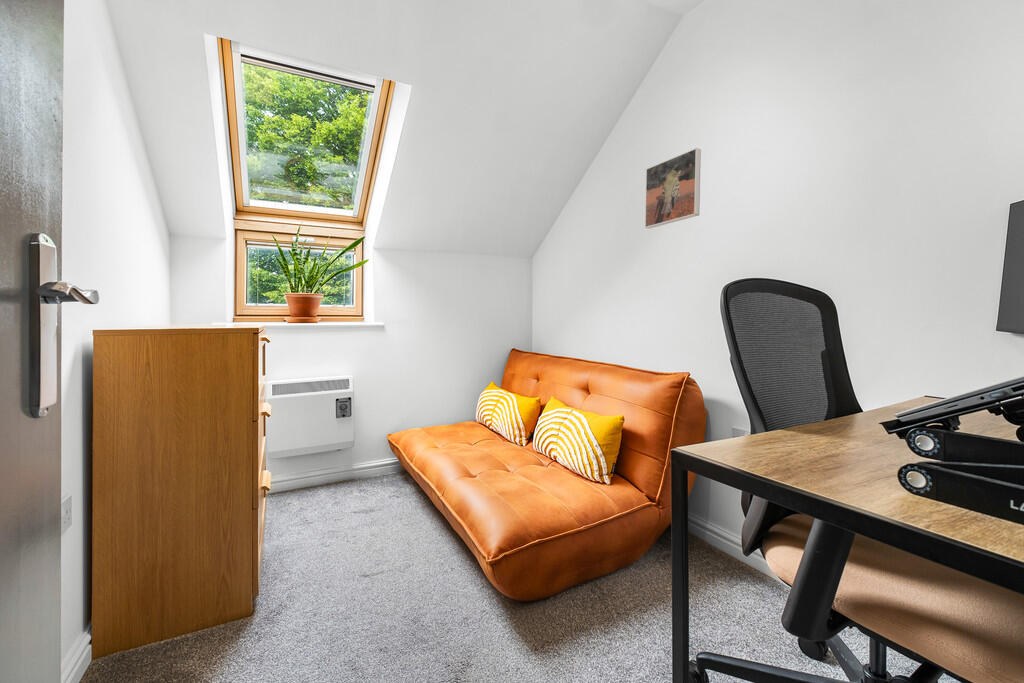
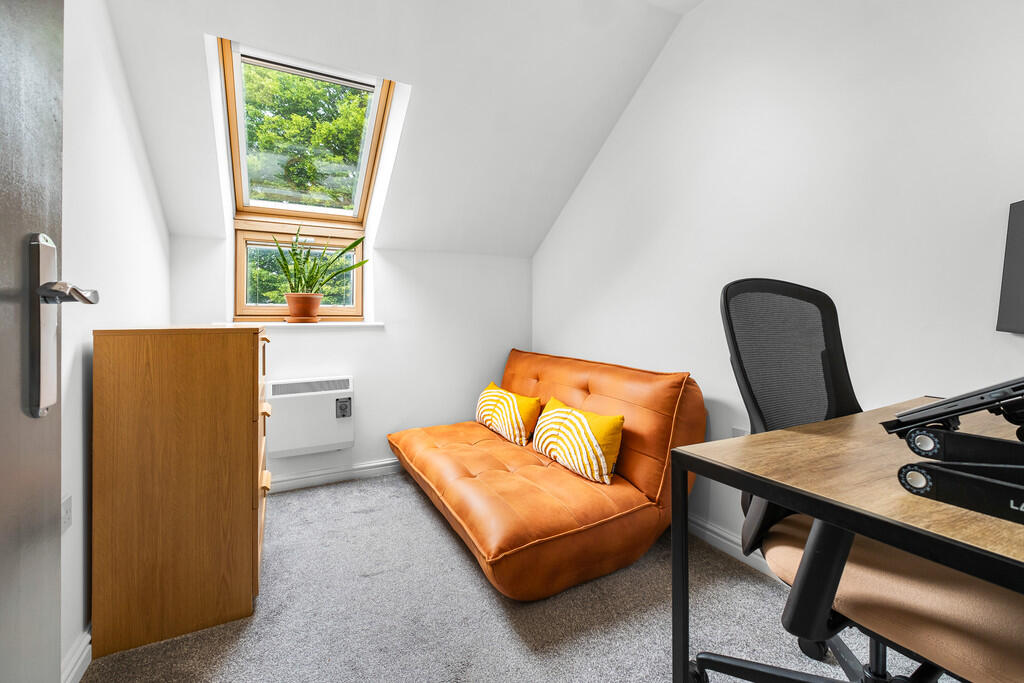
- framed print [644,147,702,229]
